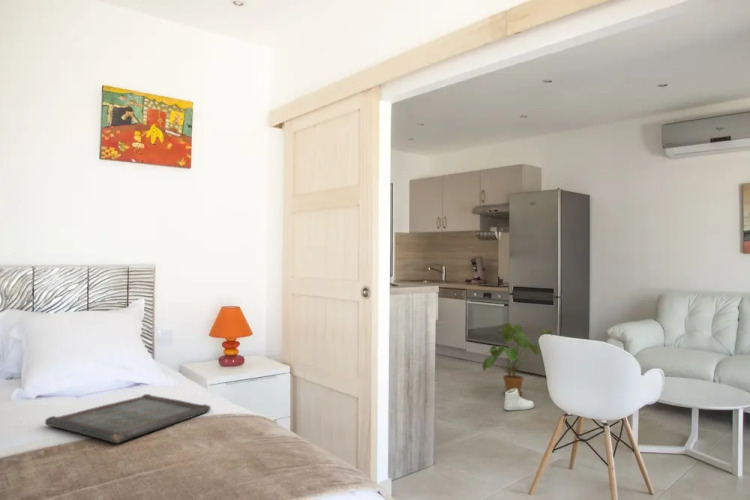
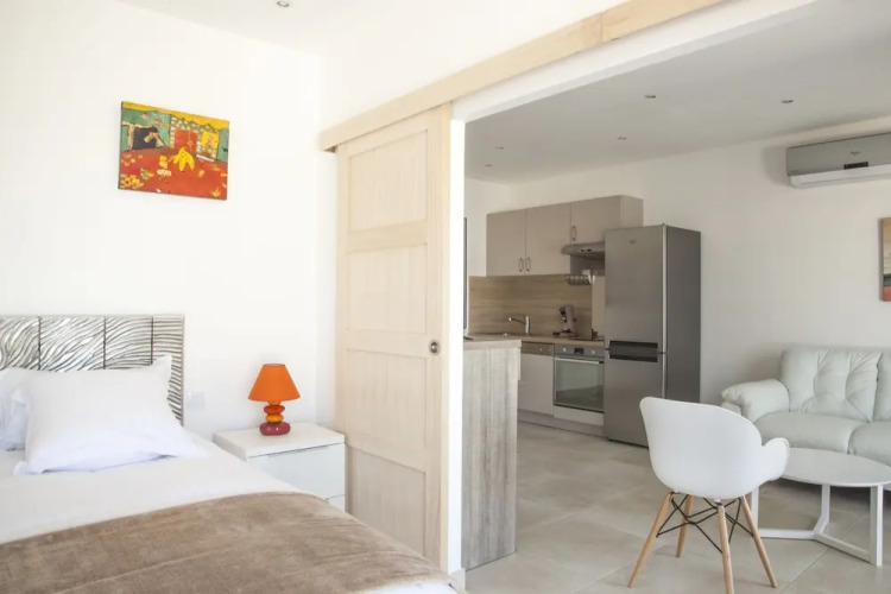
- serving tray [44,393,212,445]
- house plant [482,322,553,396]
- sneaker [503,389,535,411]
